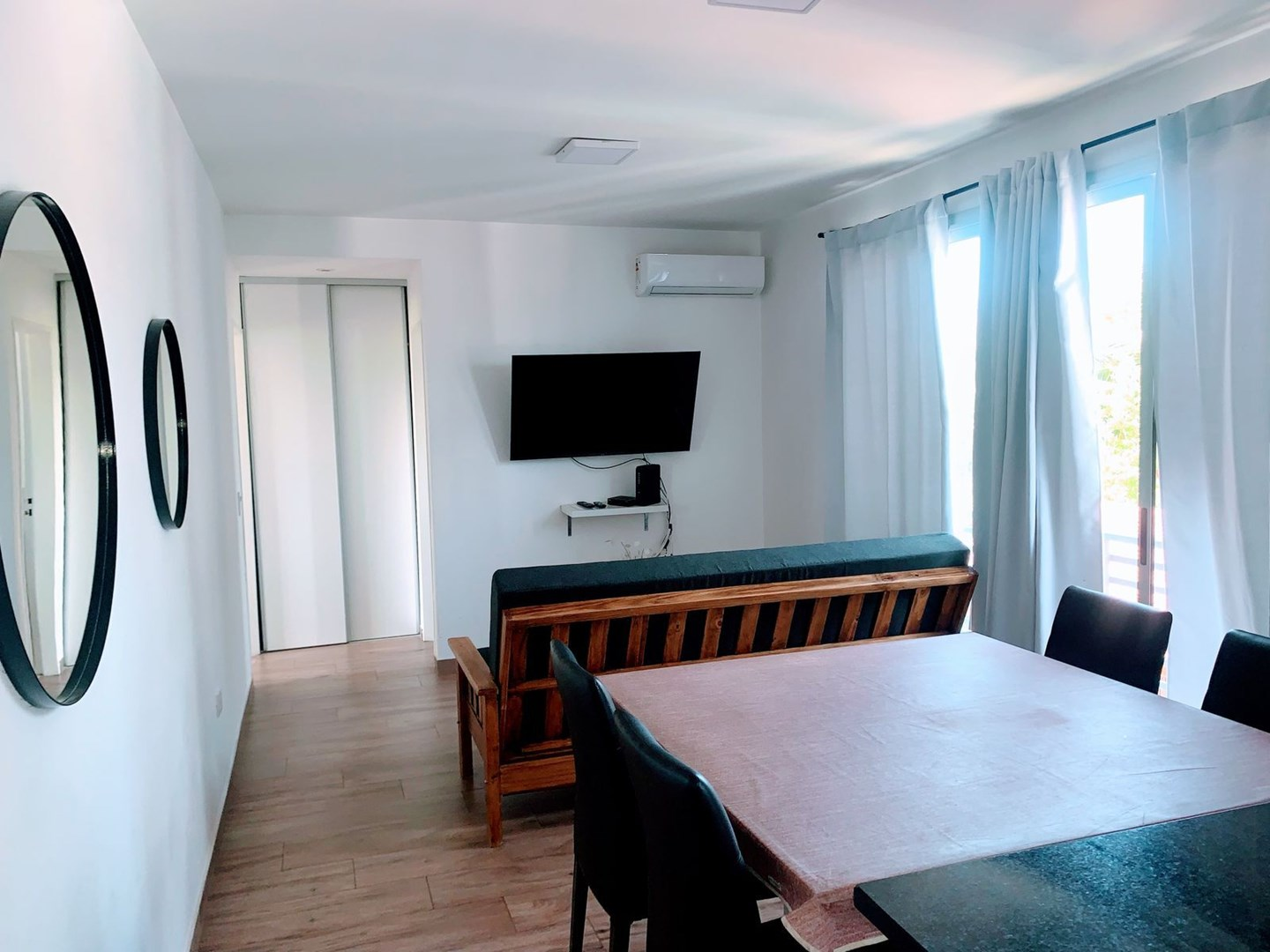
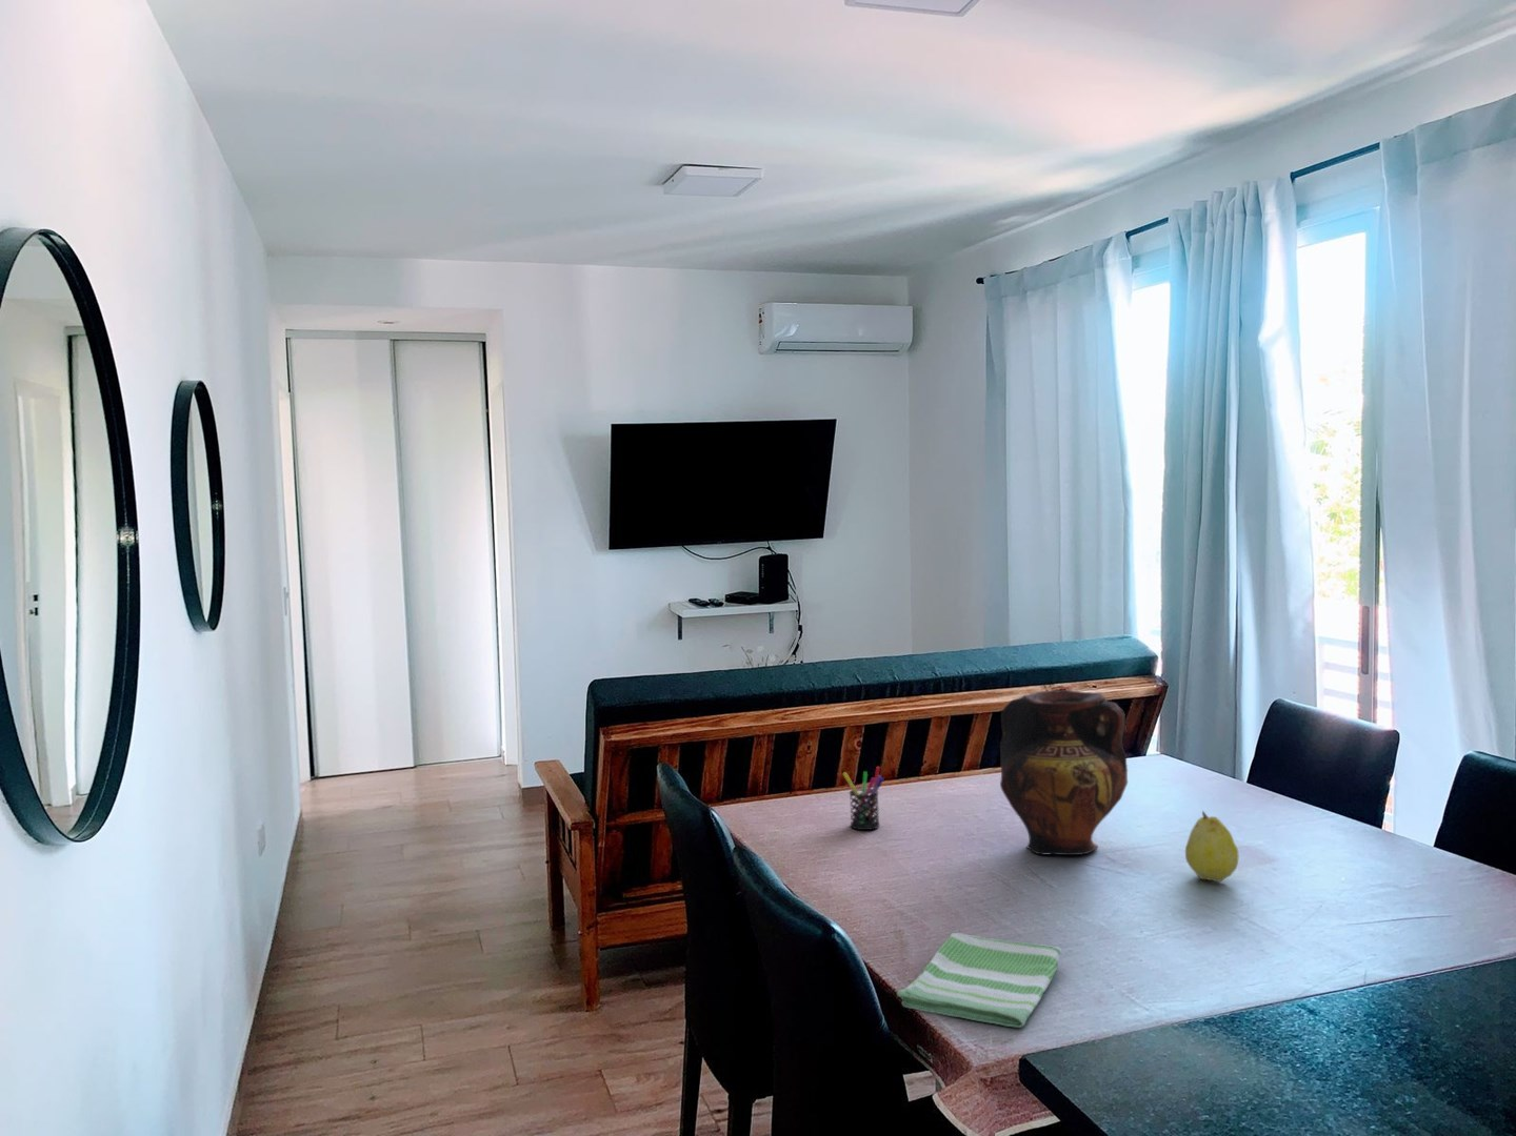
+ pen holder [843,766,885,831]
+ vase [999,689,1128,857]
+ fruit [1184,810,1240,883]
+ dish towel [896,932,1062,1029]
